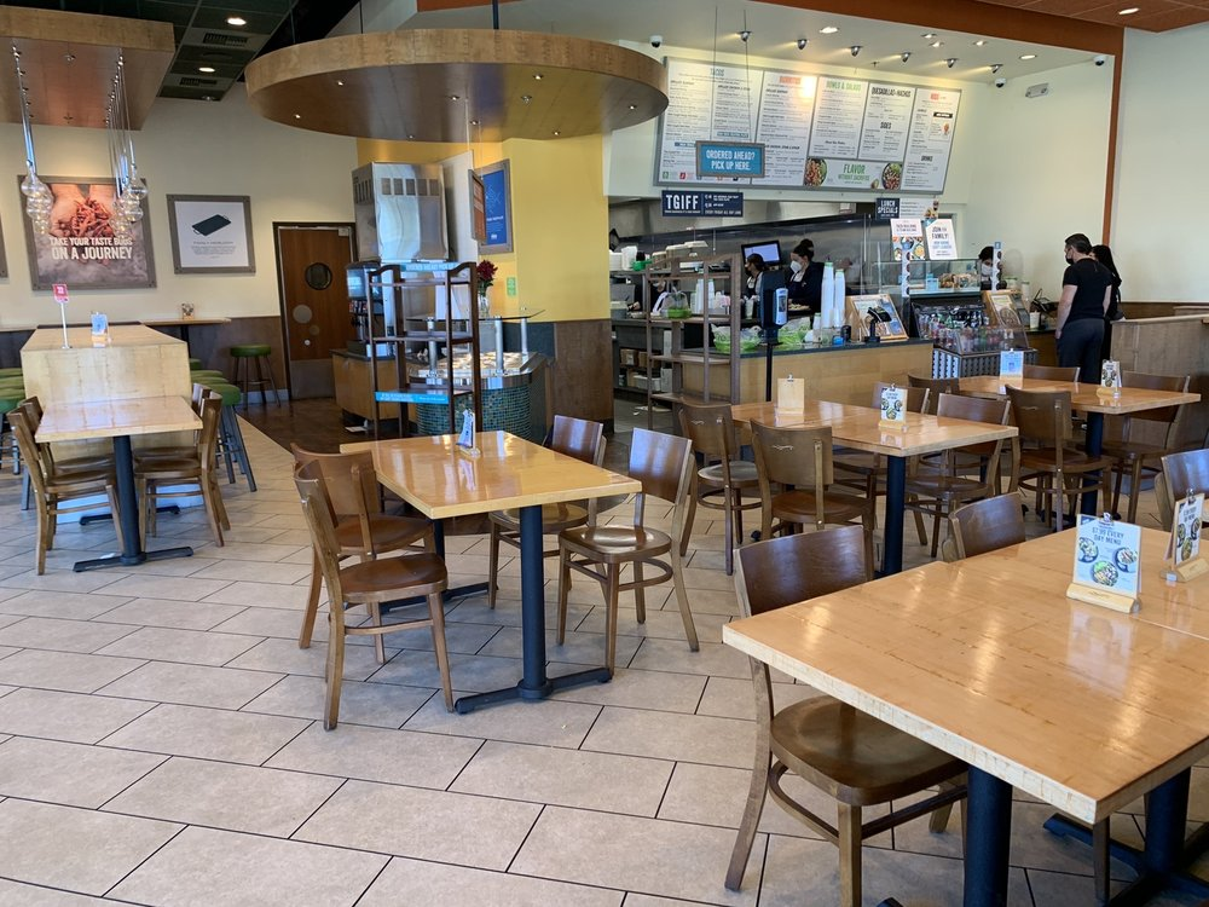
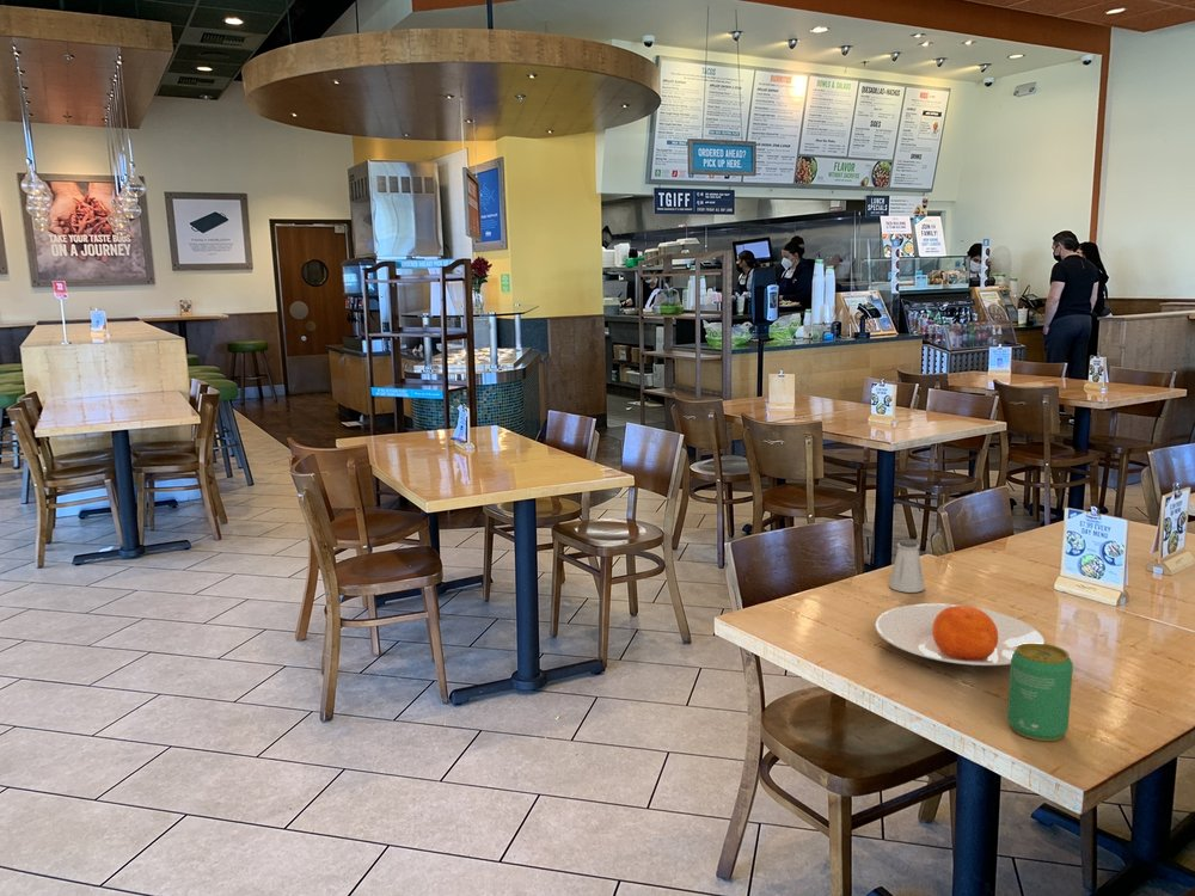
+ plate [874,602,1047,667]
+ saltshaker [888,539,926,594]
+ beverage can [1006,643,1074,742]
